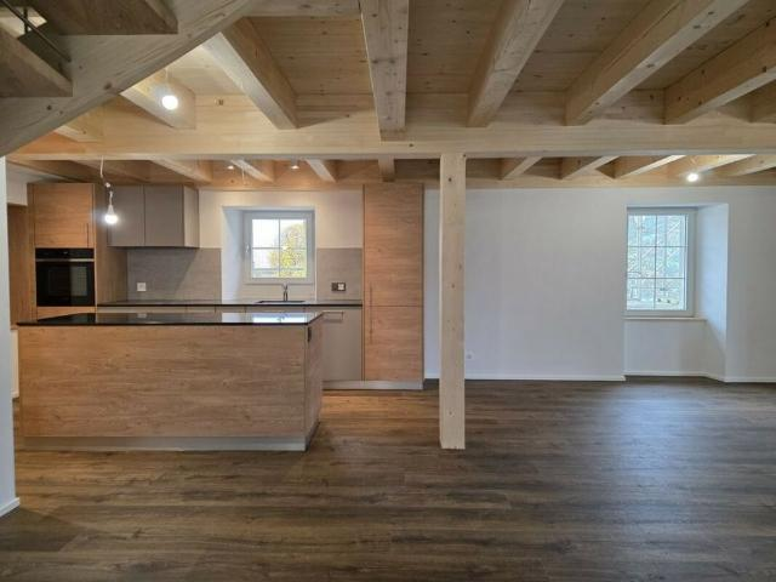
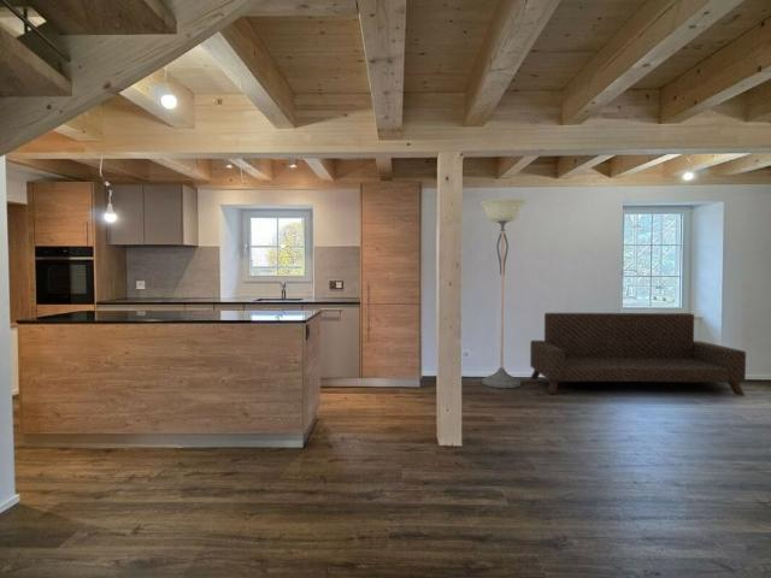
+ sofa [529,312,747,397]
+ floor lamp [478,197,528,389]
